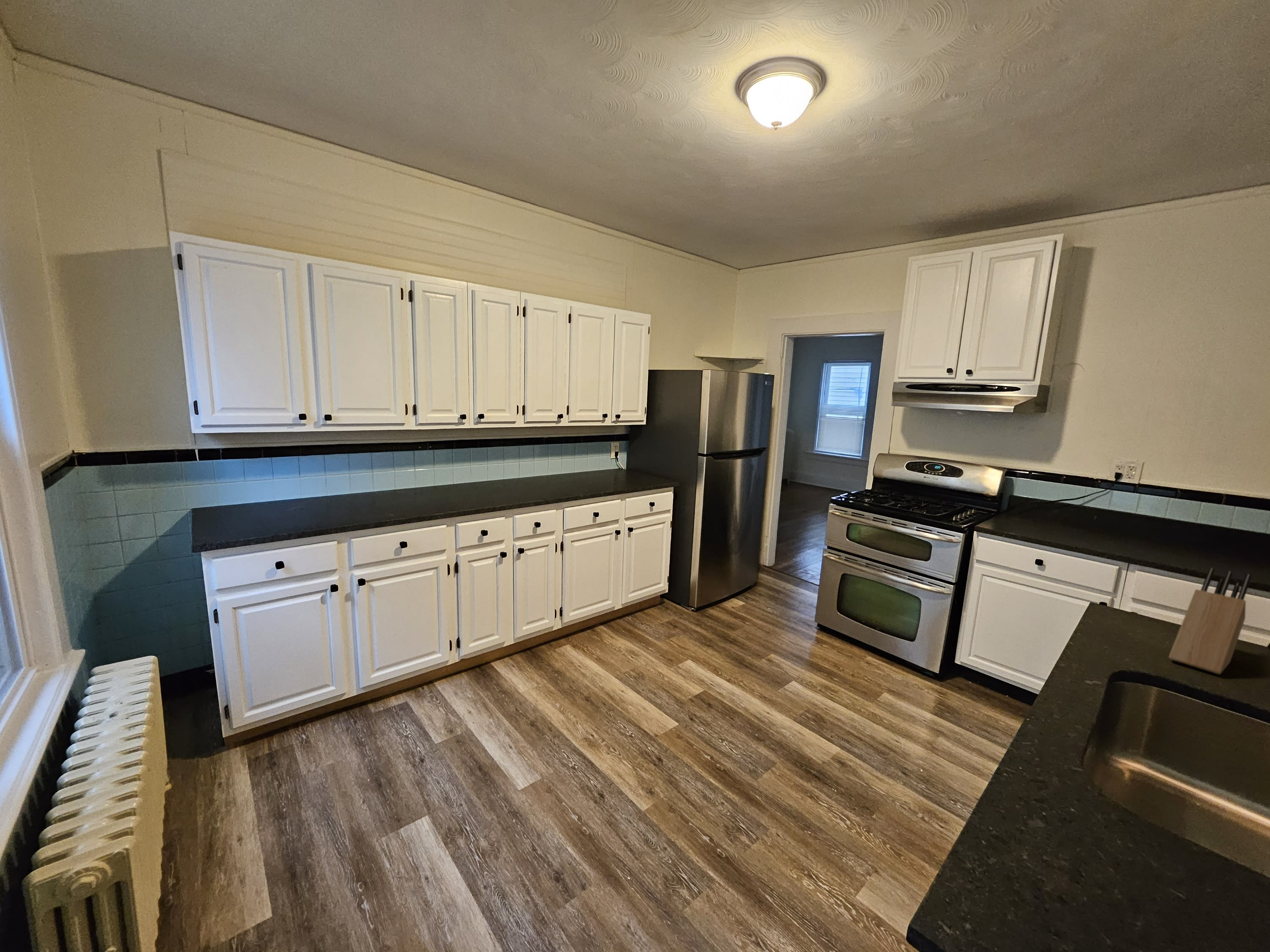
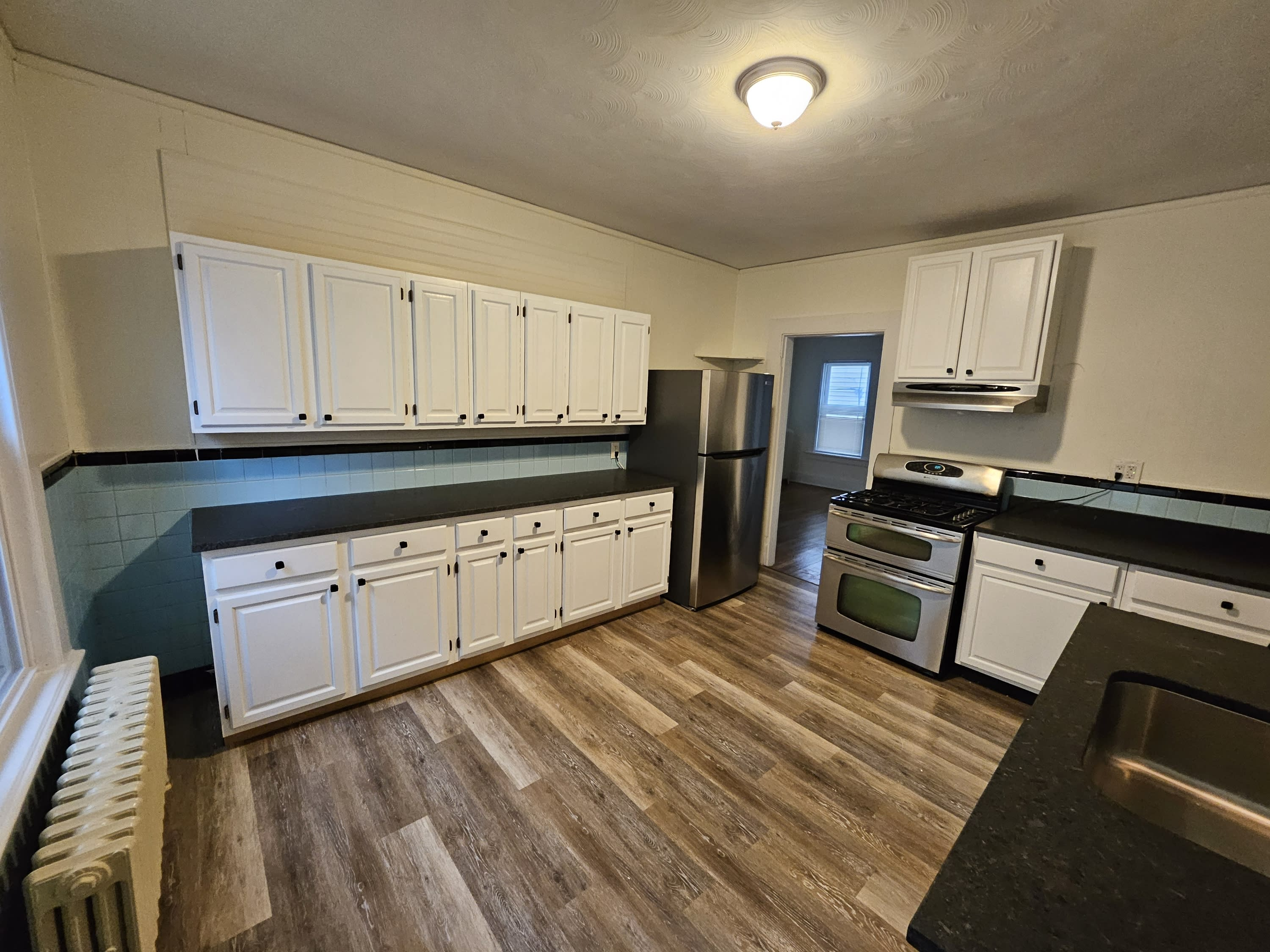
- knife block [1168,567,1252,675]
